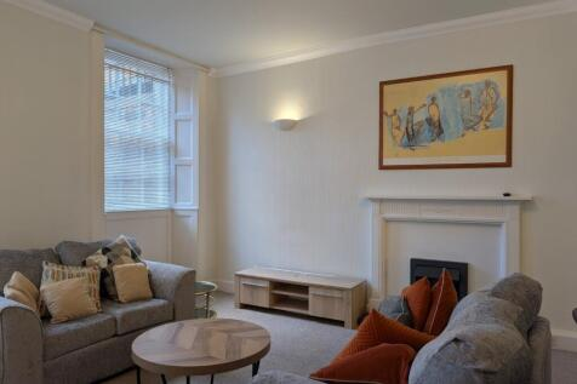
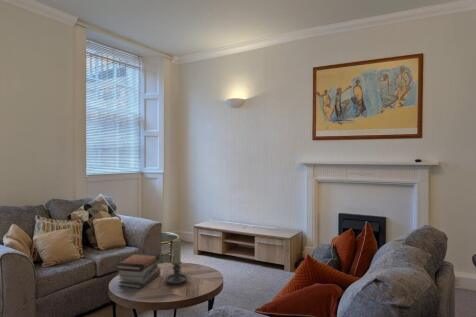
+ candle holder [164,238,189,285]
+ book stack [115,251,162,290]
